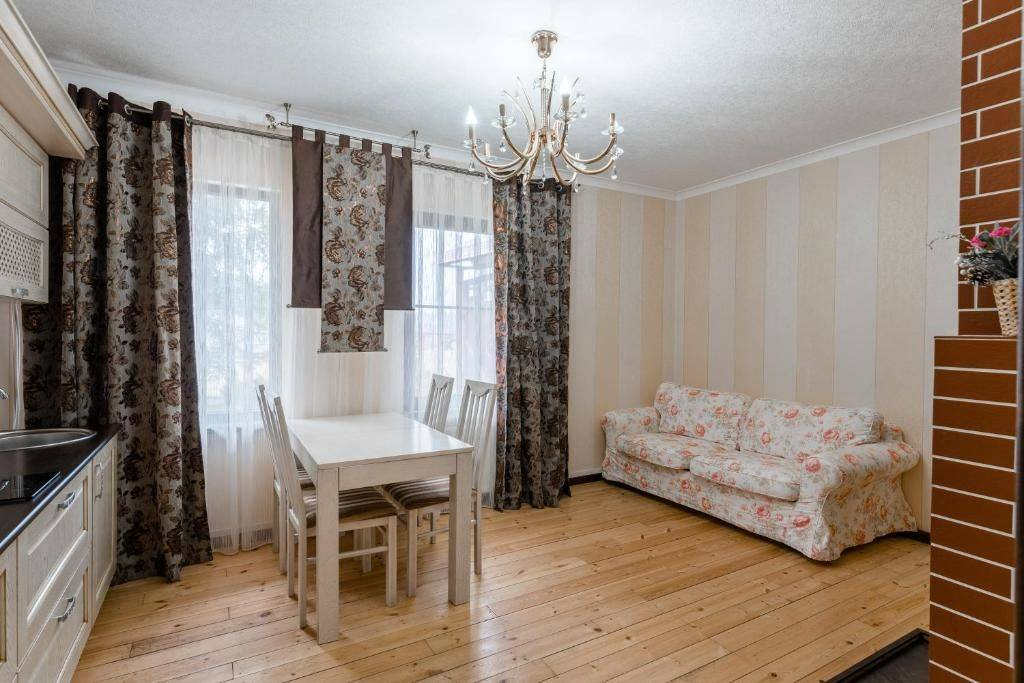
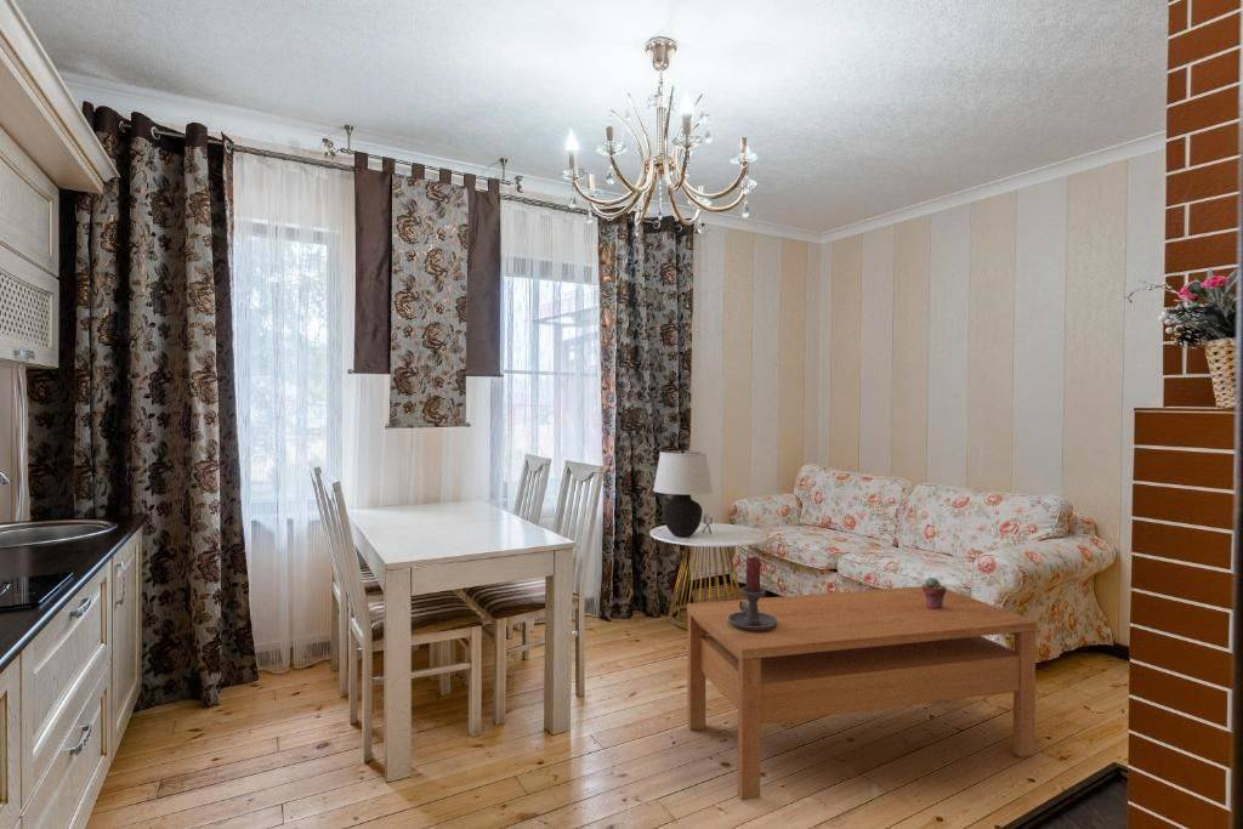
+ coffee table [686,585,1038,801]
+ side table [648,512,770,634]
+ table lamp [652,449,714,538]
+ potted succulent [921,577,948,609]
+ candle holder [728,556,778,631]
